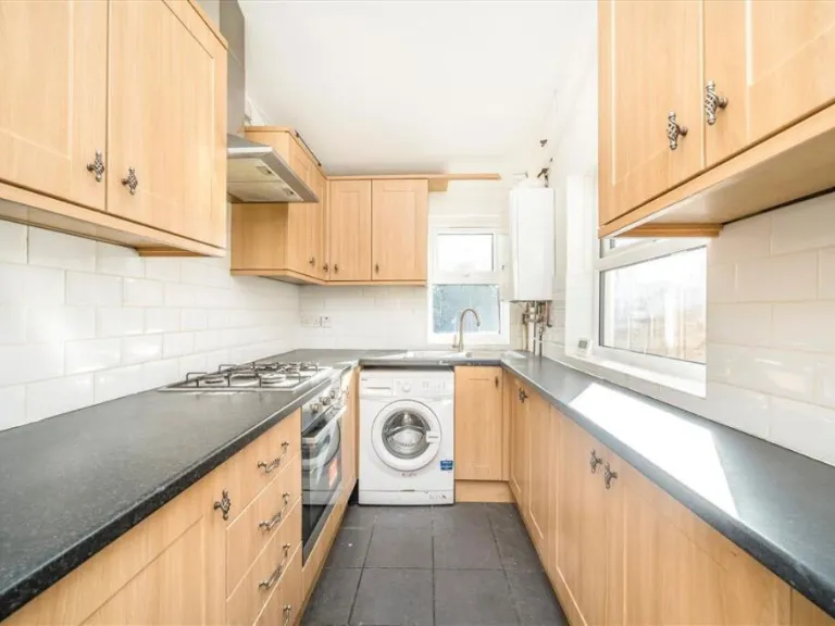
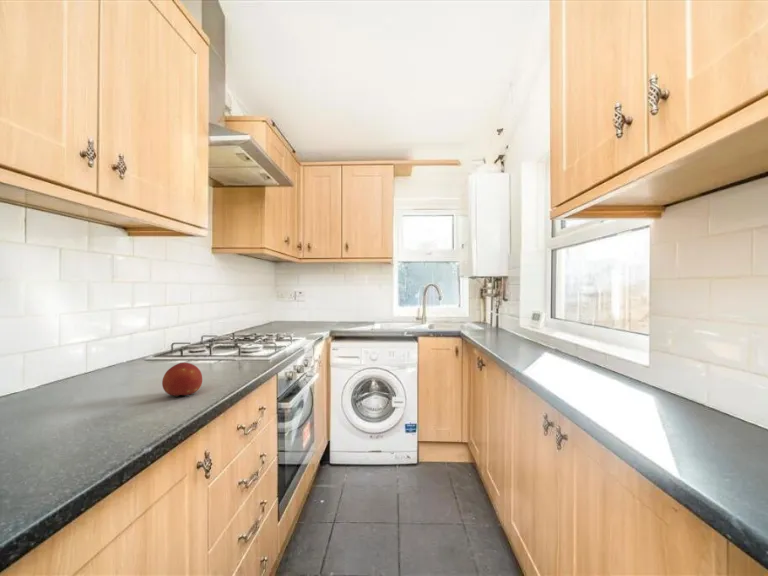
+ fruit [161,362,203,398]
